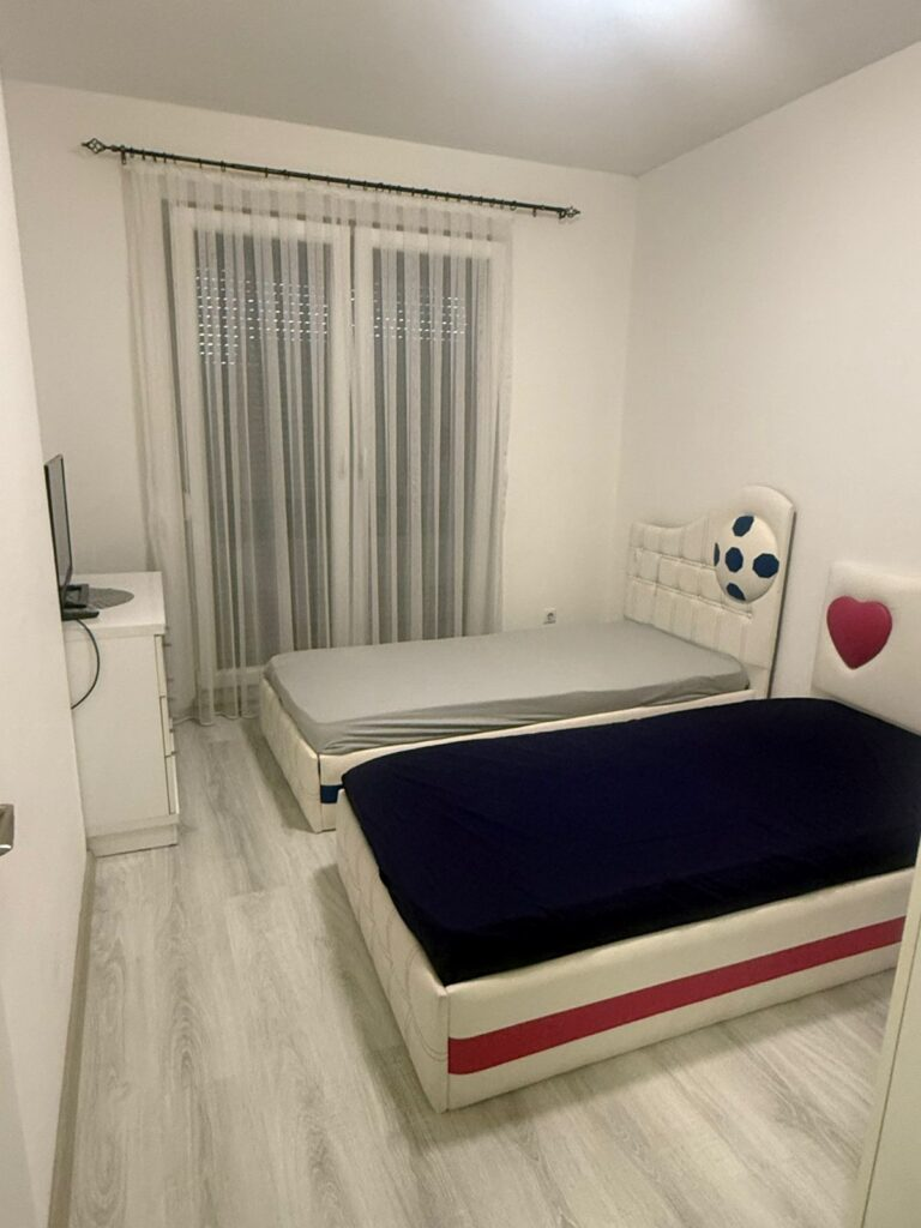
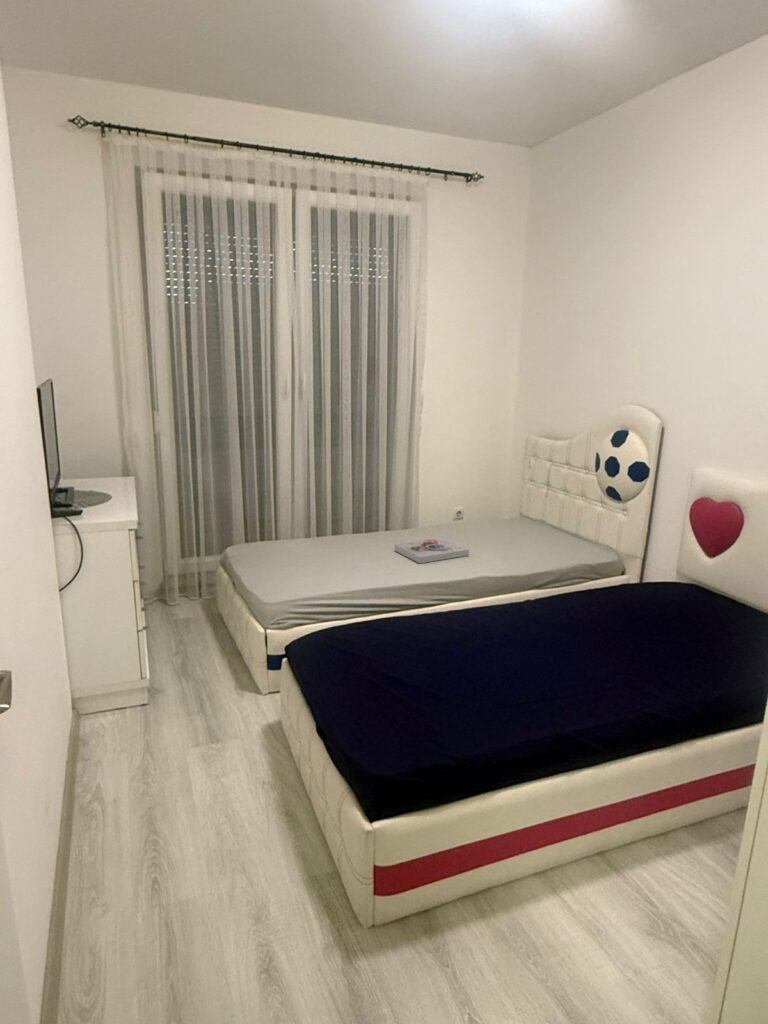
+ book [394,537,470,564]
